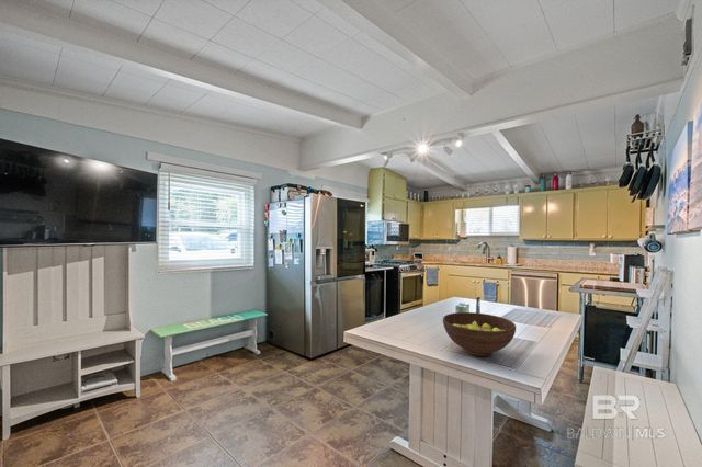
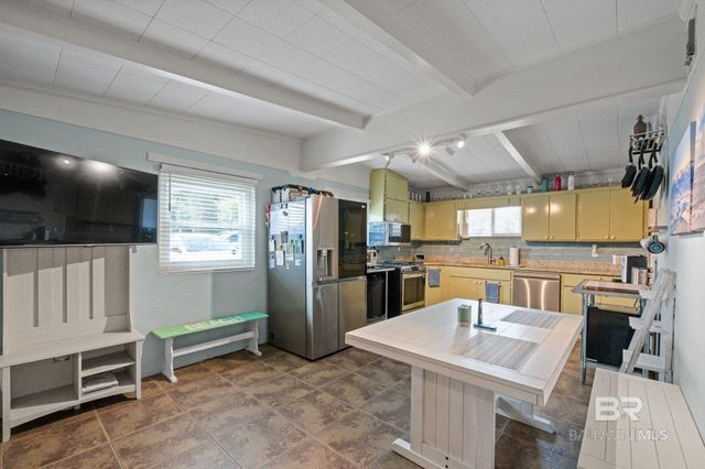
- fruit bowl [442,311,517,357]
